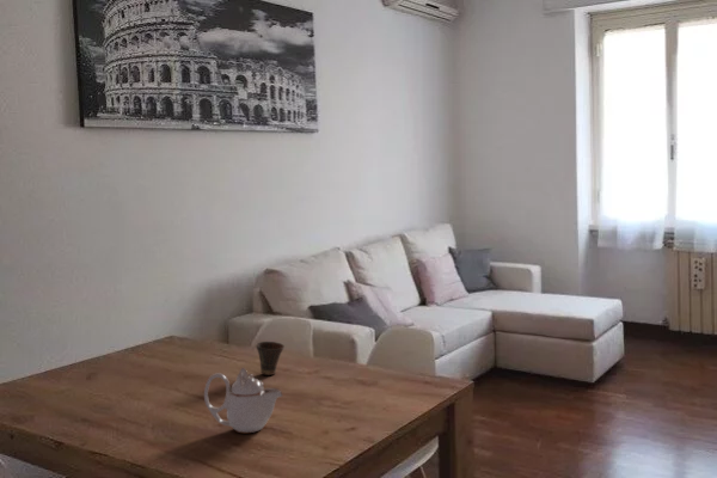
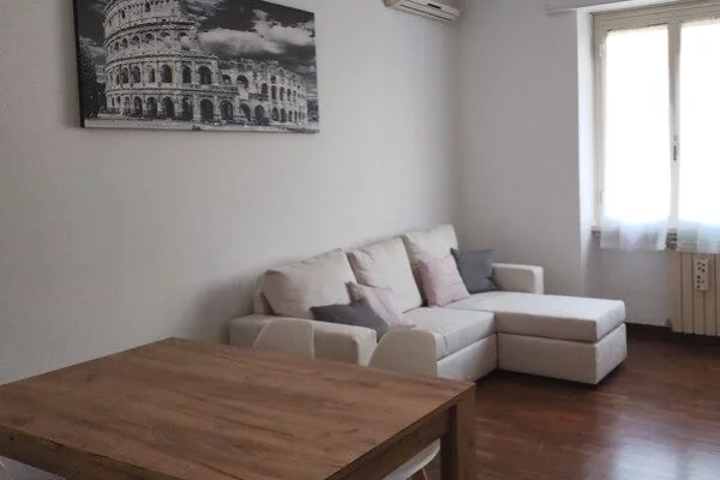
- cup [255,341,286,376]
- teapot [203,366,283,434]
